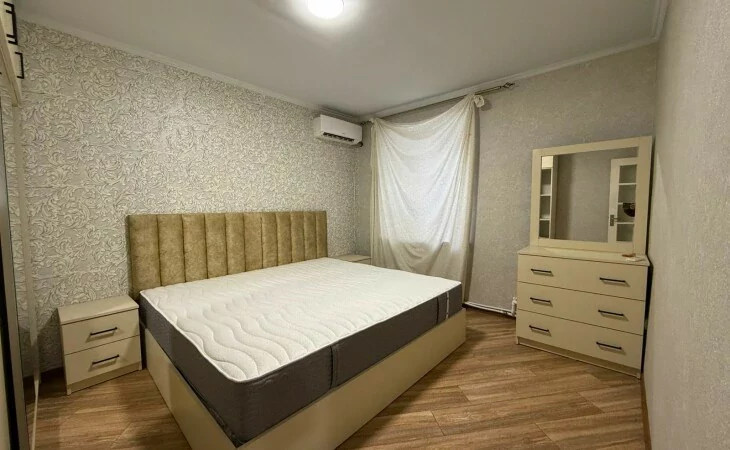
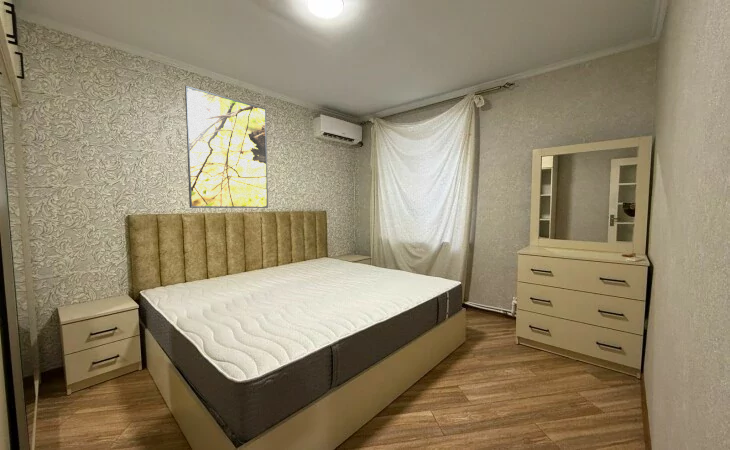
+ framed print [184,85,269,209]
